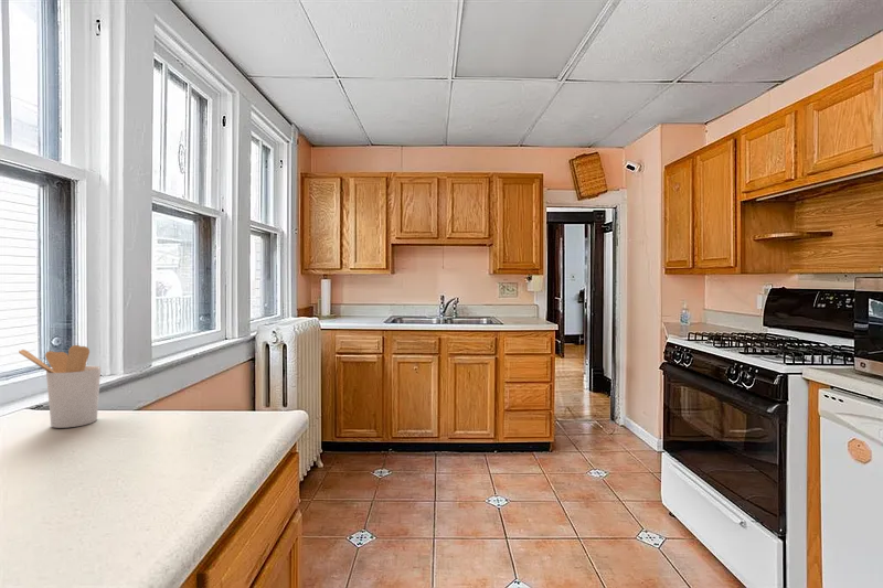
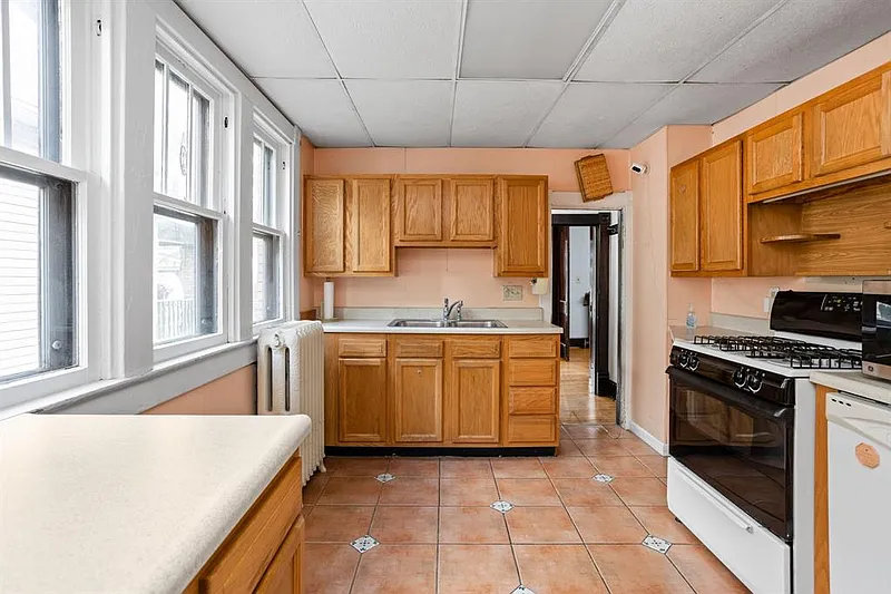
- utensil holder [18,344,102,429]
